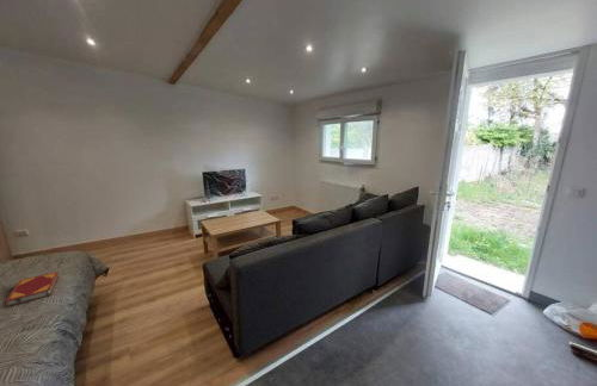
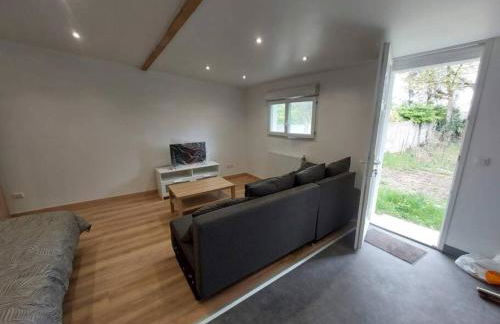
- hardback book [4,270,61,307]
